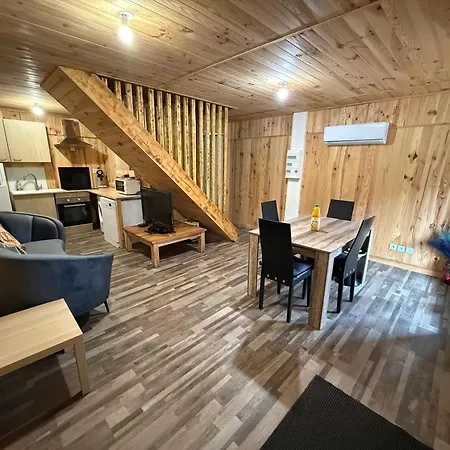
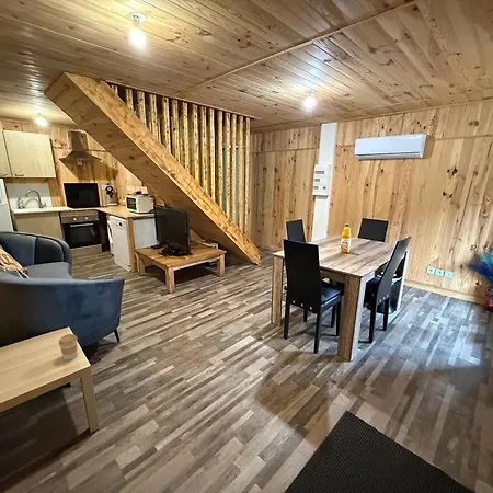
+ coffee cup [58,333,79,362]
